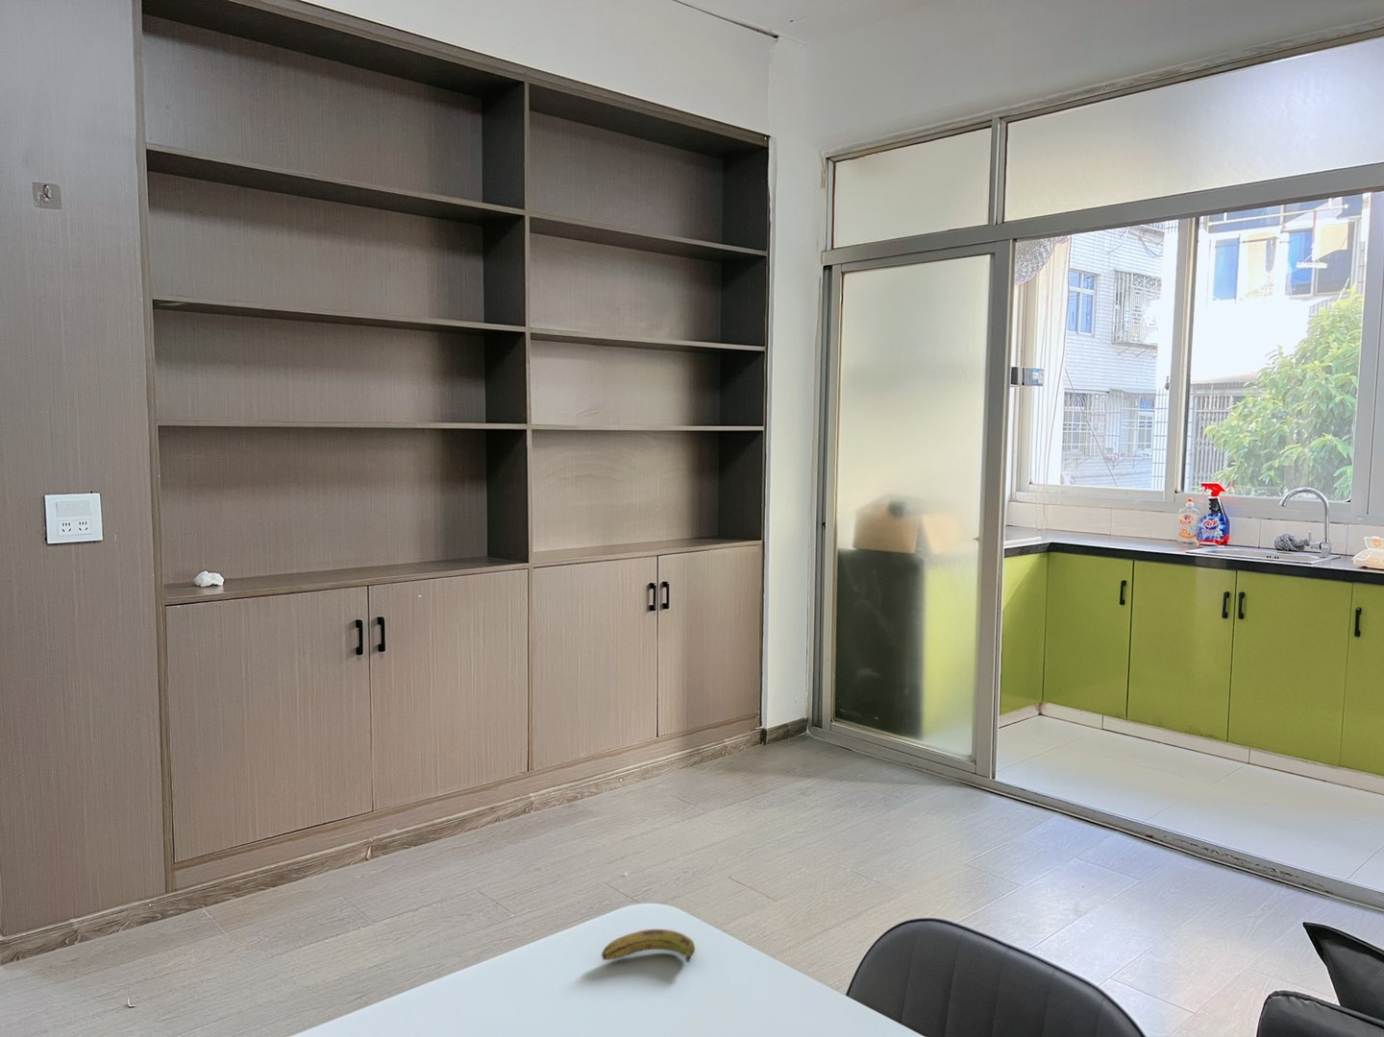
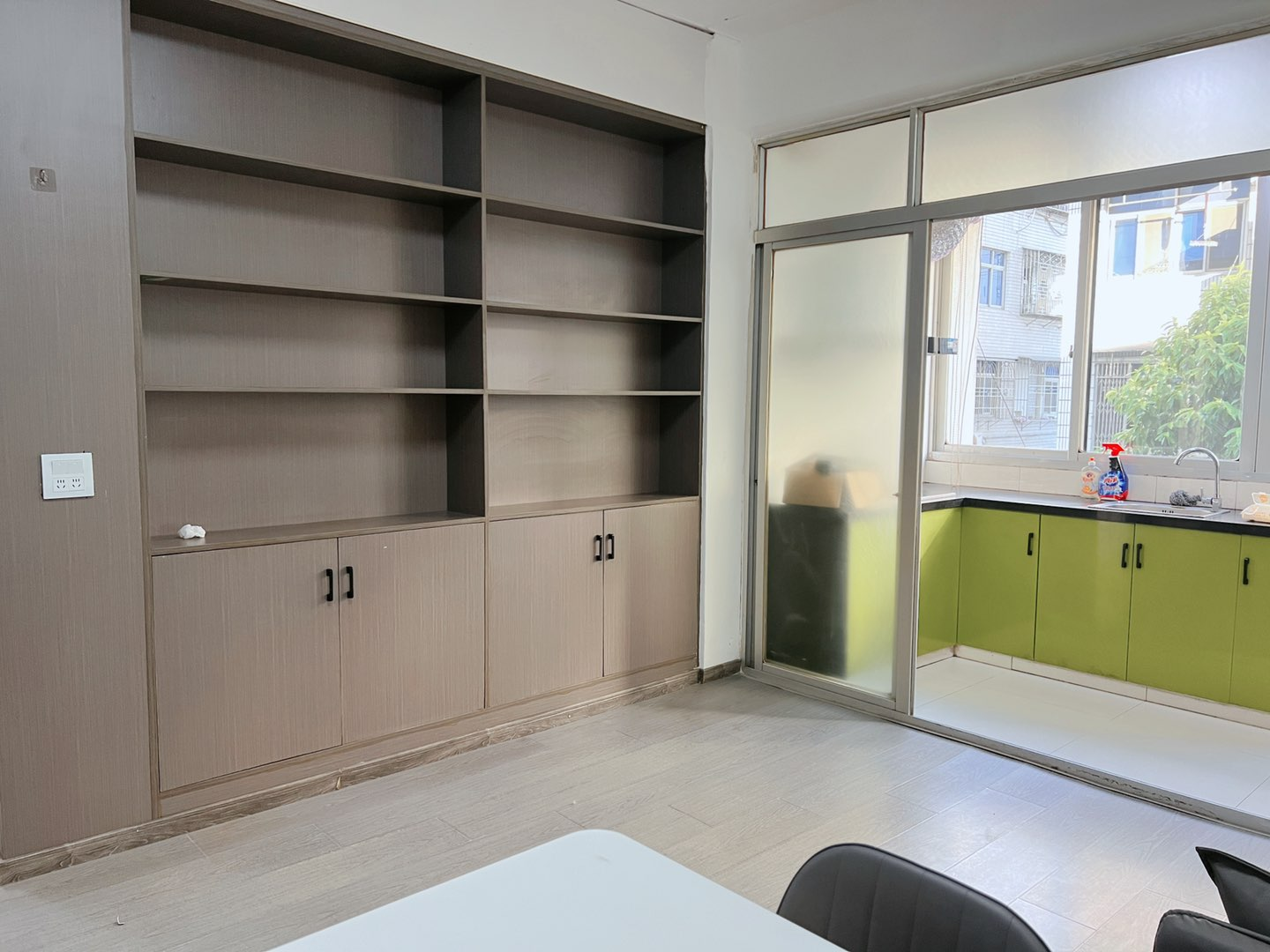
- banana [600,928,696,964]
